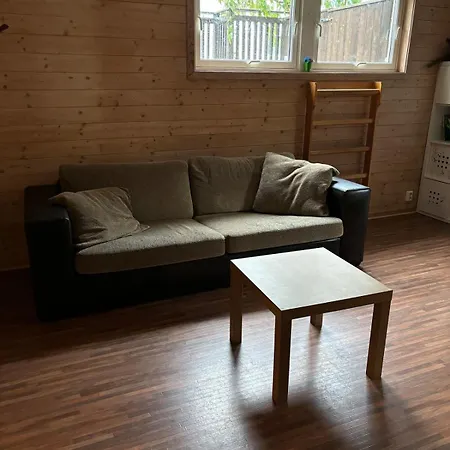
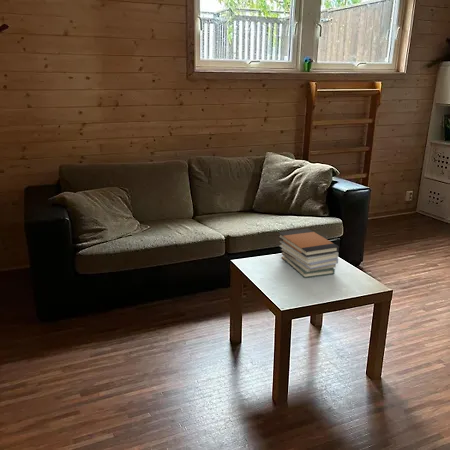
+ book stack [277,228,340,279]
